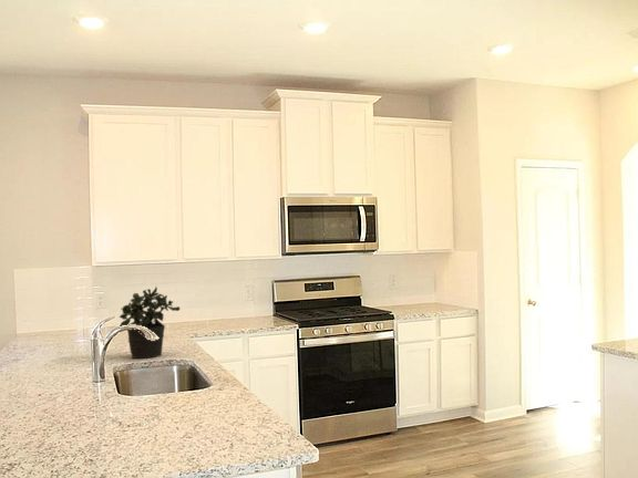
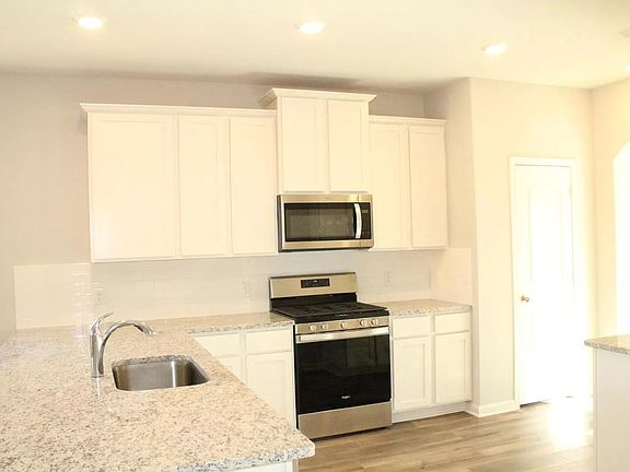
- potted plant [119,285,181,360]
